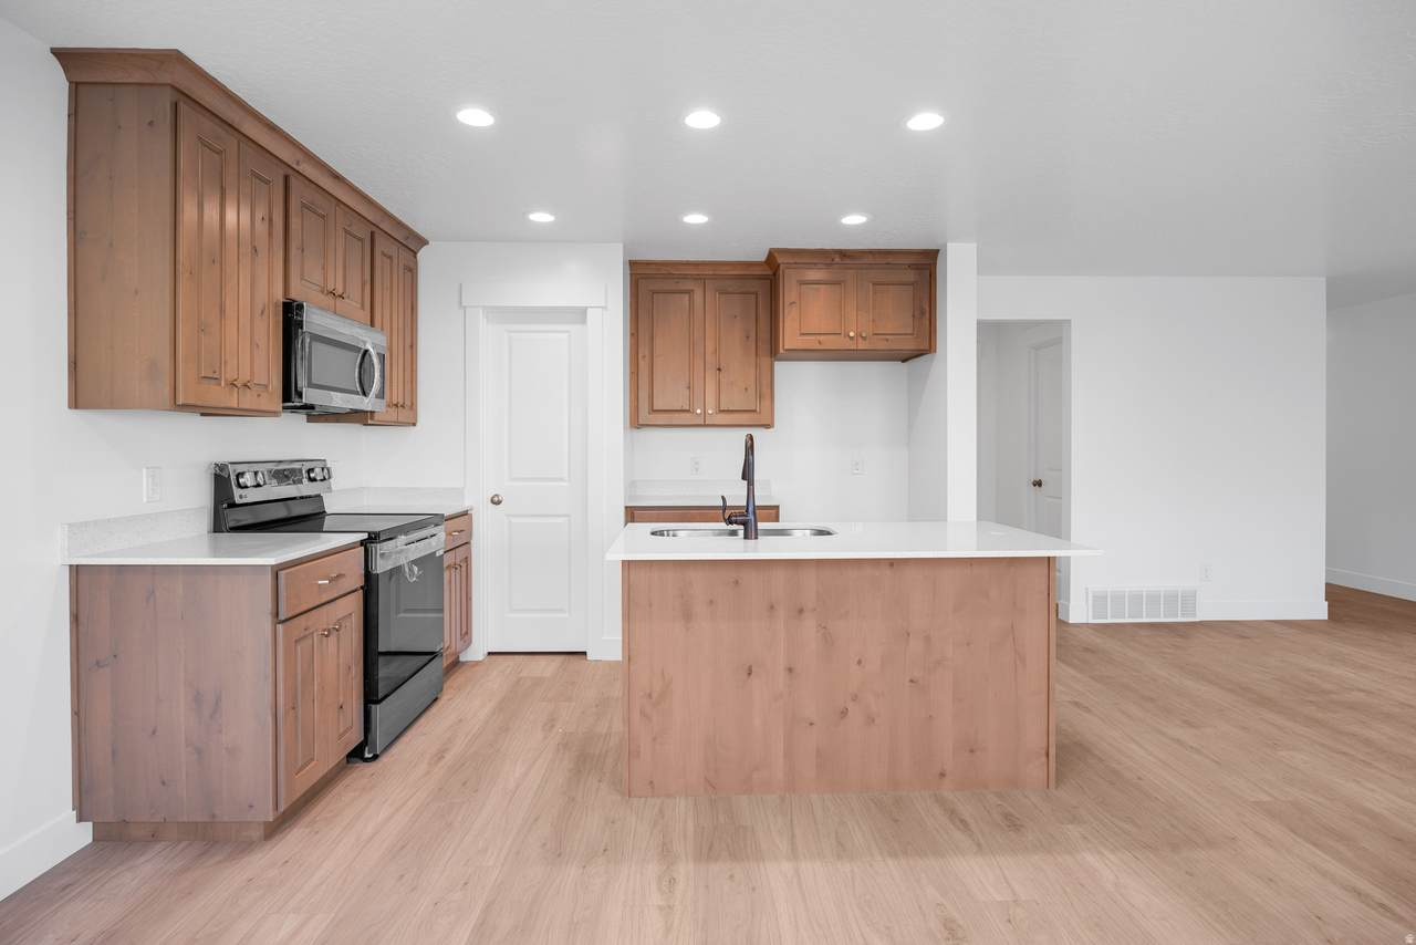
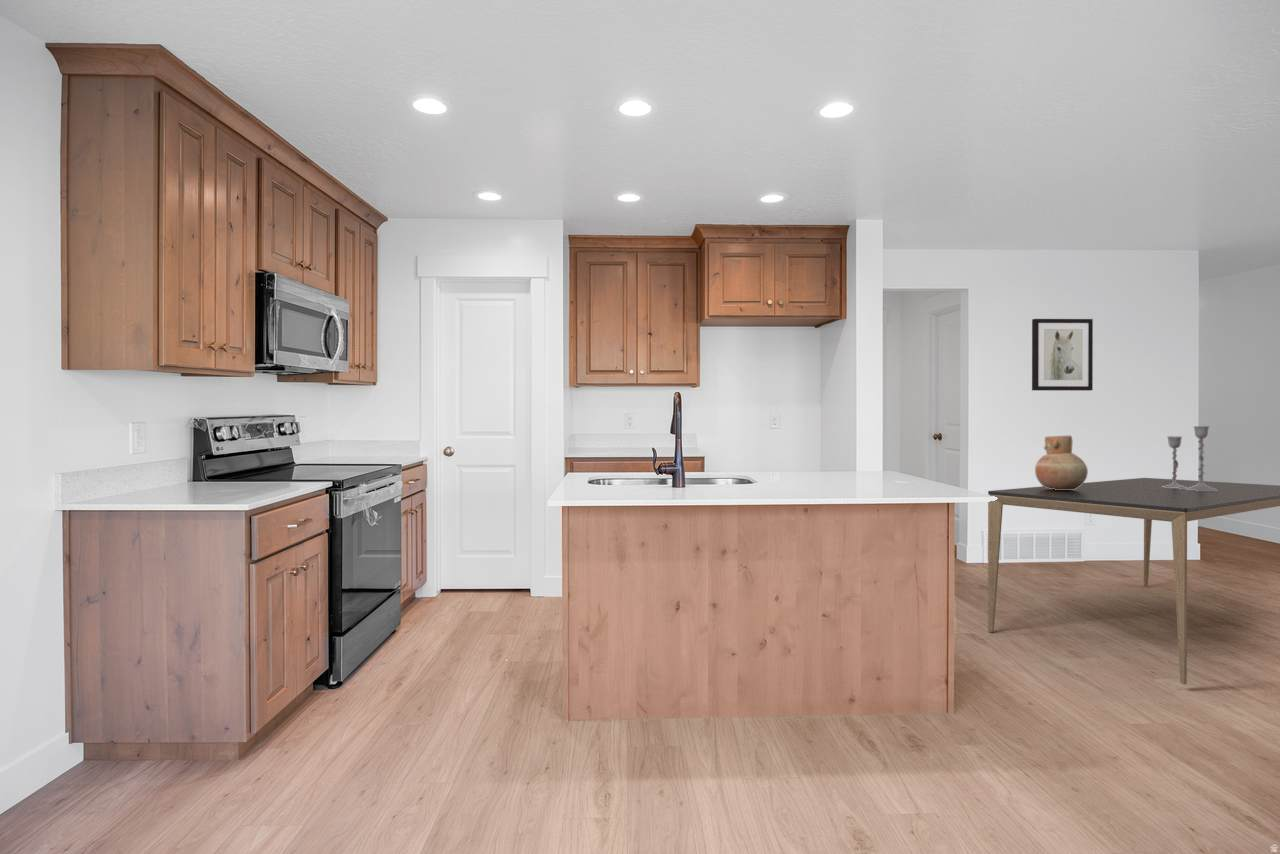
+ vase [1034,435,1089,490]
+ candlestick [1162,425,1218,491]
+ dining table [987,477,1280,685]
+ wall art [1031,318,1094,392]
